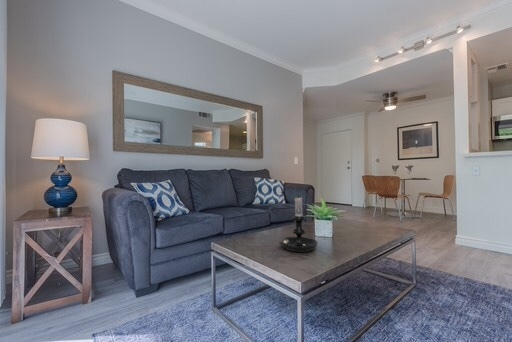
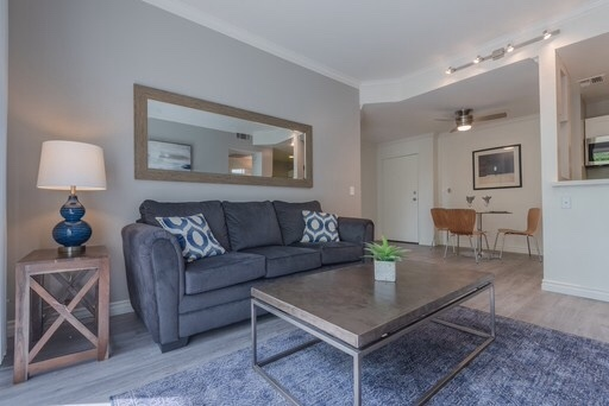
- candle holder [279,193,319,253]
